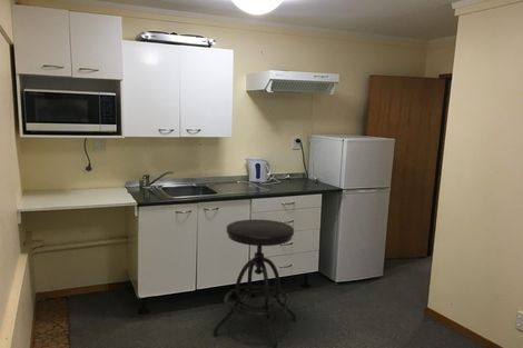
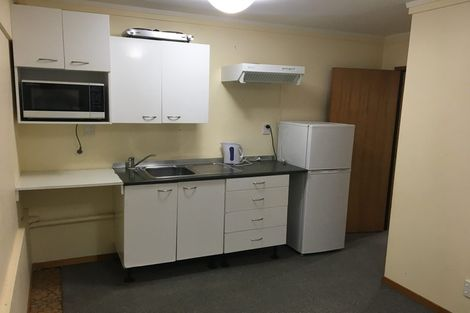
- stool [213,218,297,348]
